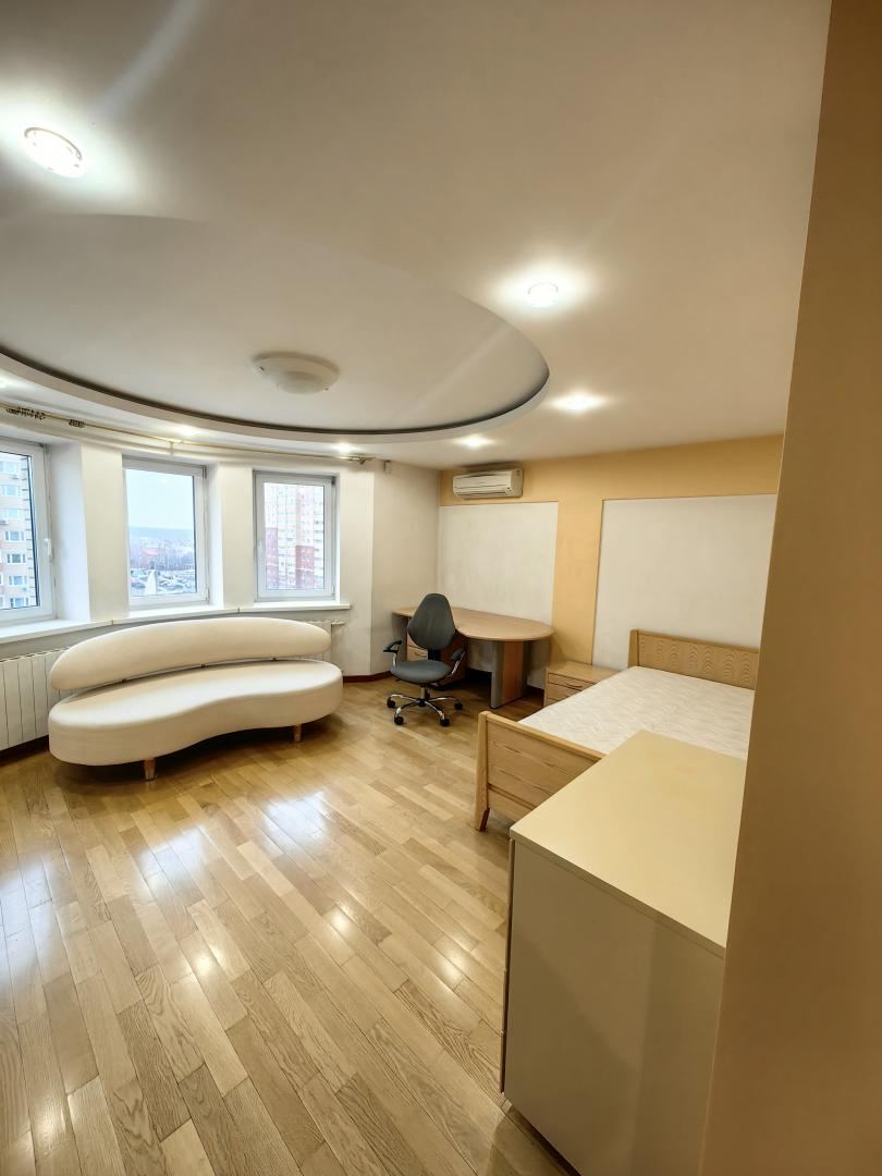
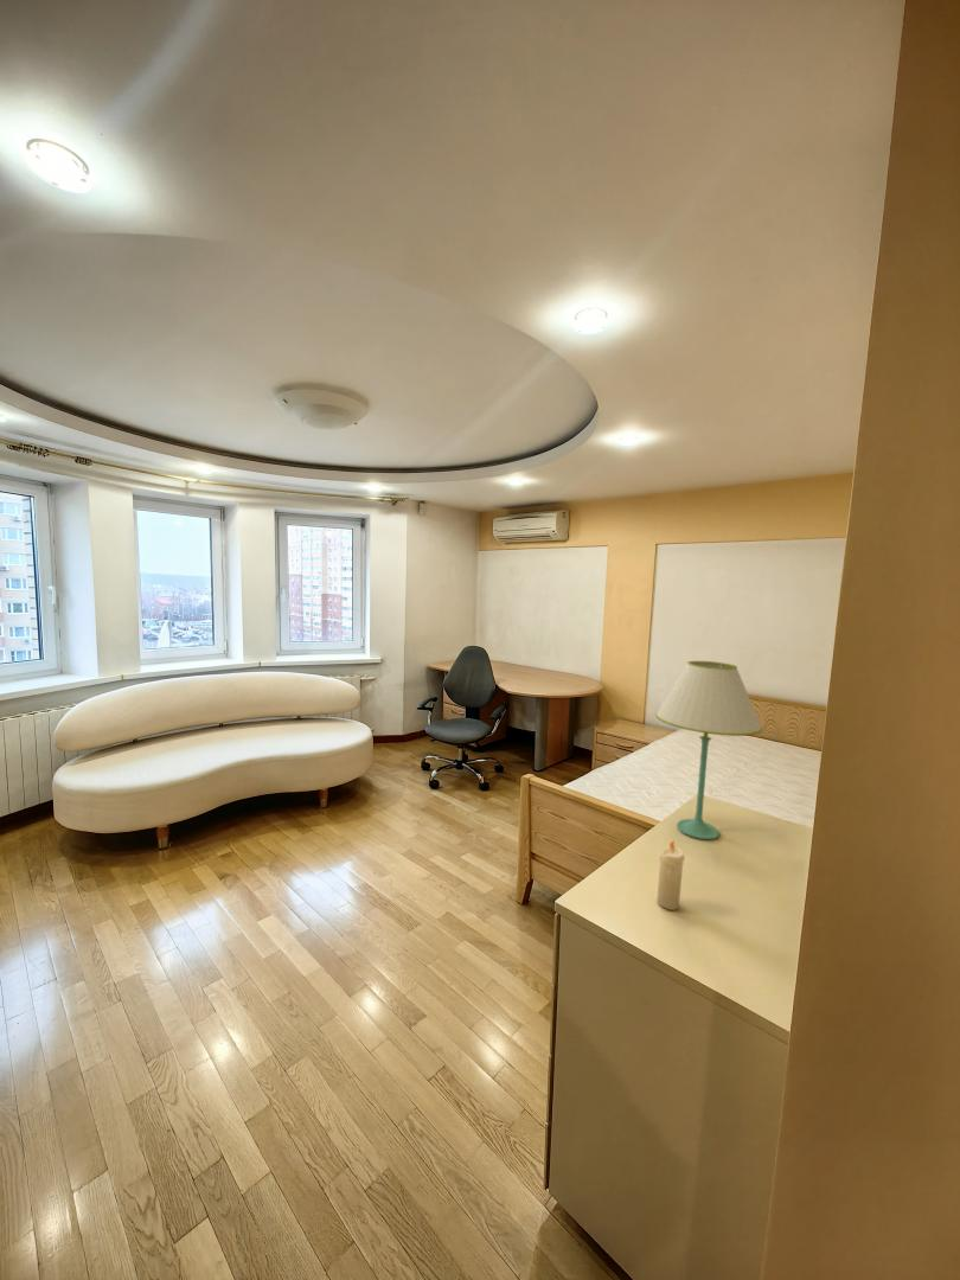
+ table lamp [654,660,764,840]
+ candle [657,839,685,911]
